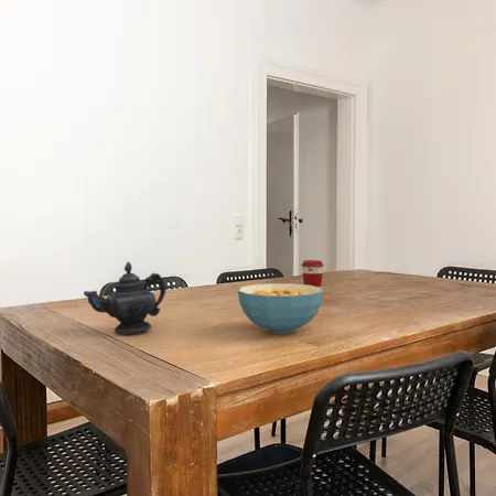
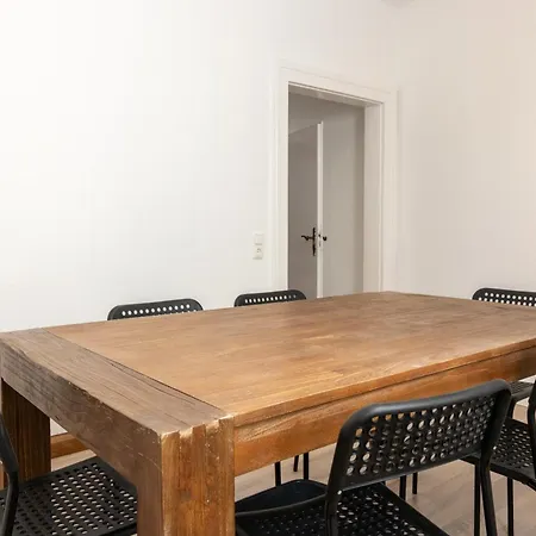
- cereal bowl [237,282,324,335]
- teapot [83,260,166,335]
- coffee cup [300,259,325,288]
